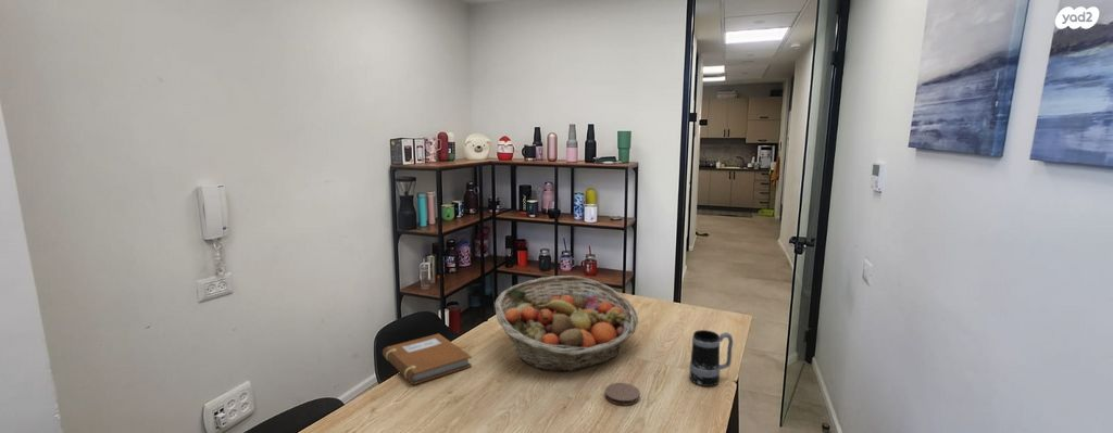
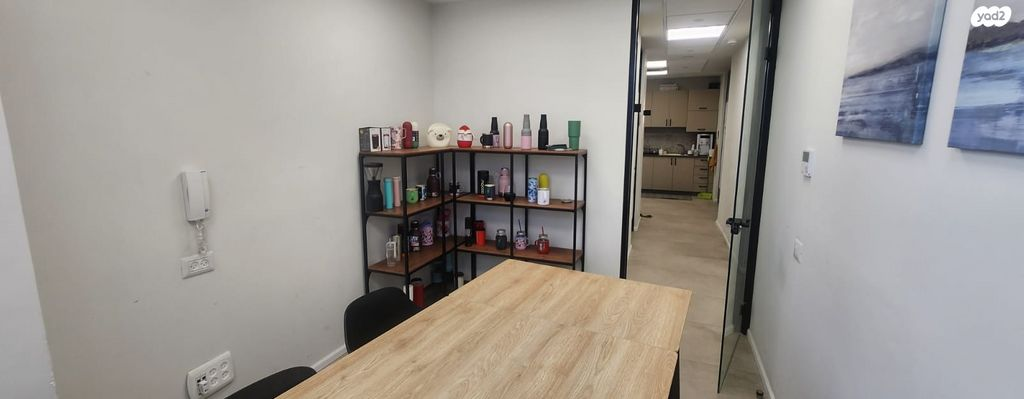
- coaster [604,382,641,406]
- fruit basket [493,275,639,372]
- notebook [382,332,473,385]
- mug [688,329,734,387]
